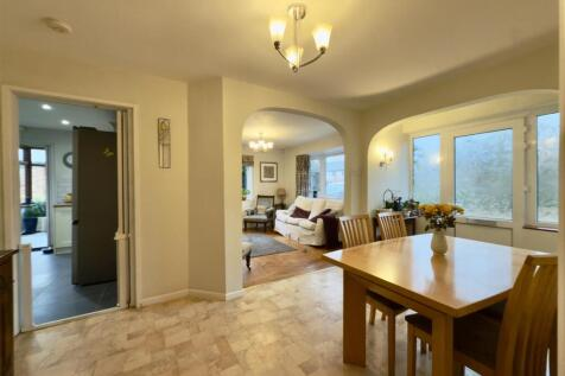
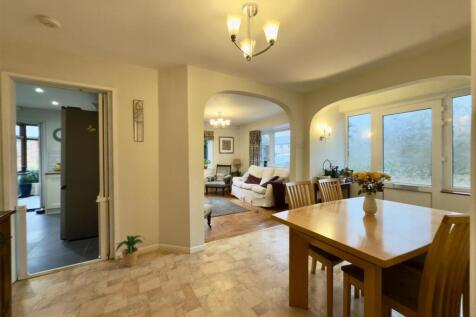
+ potted plant [114,234,146,268]
